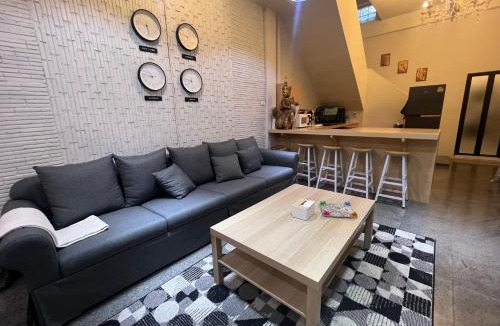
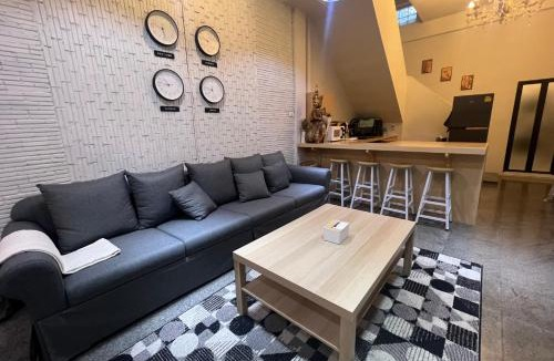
- board game [319,200,359,219]
